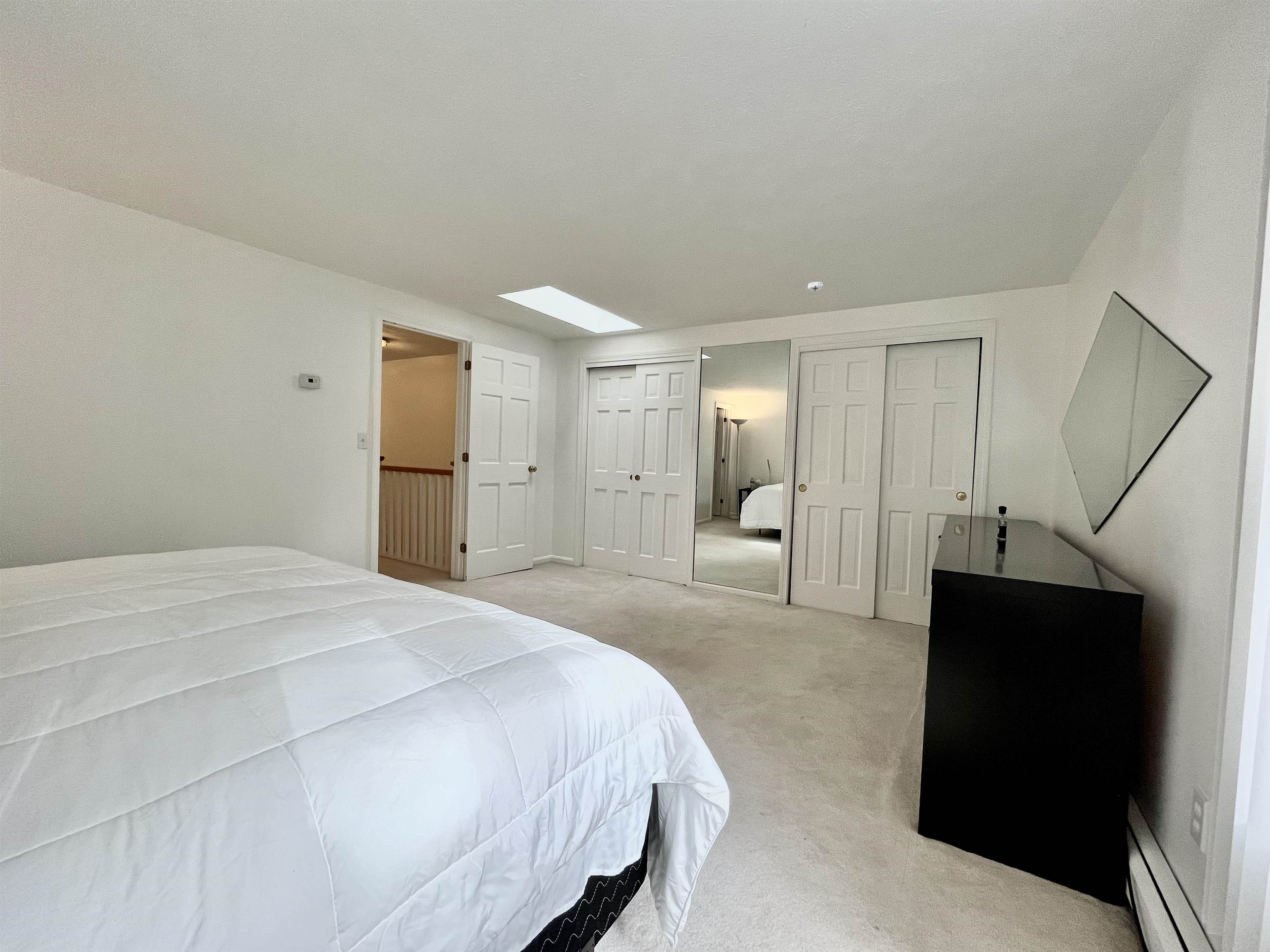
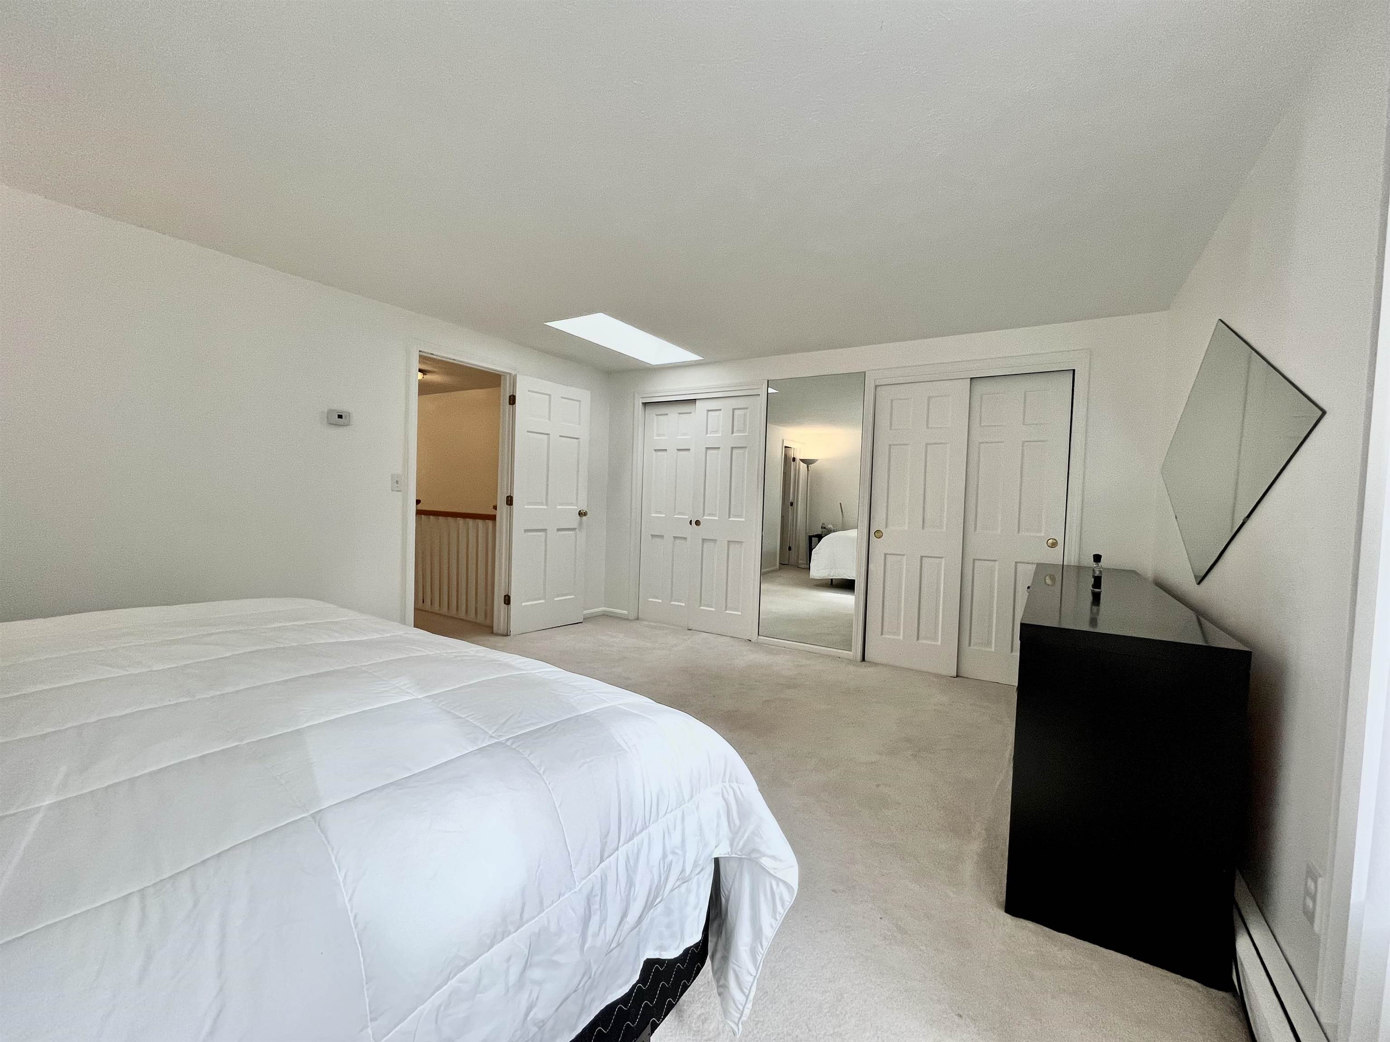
- smoke detector [805,281,825,292]
